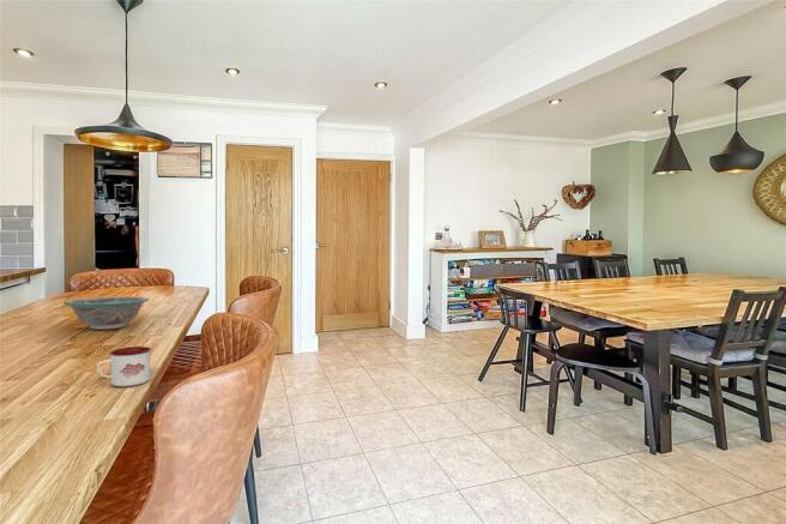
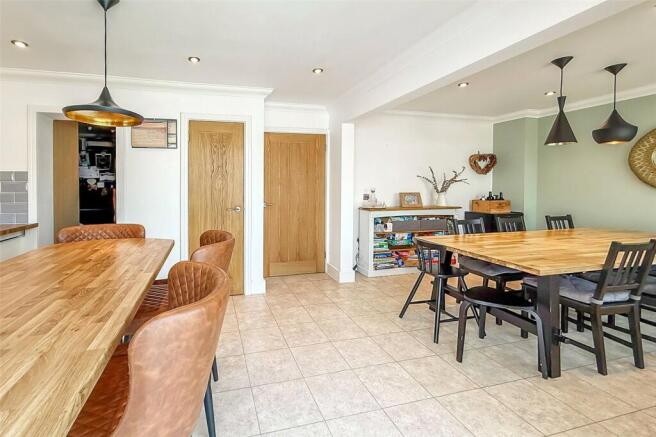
- mug [96,345,153,387]
- bowl [62,295,150,331]
